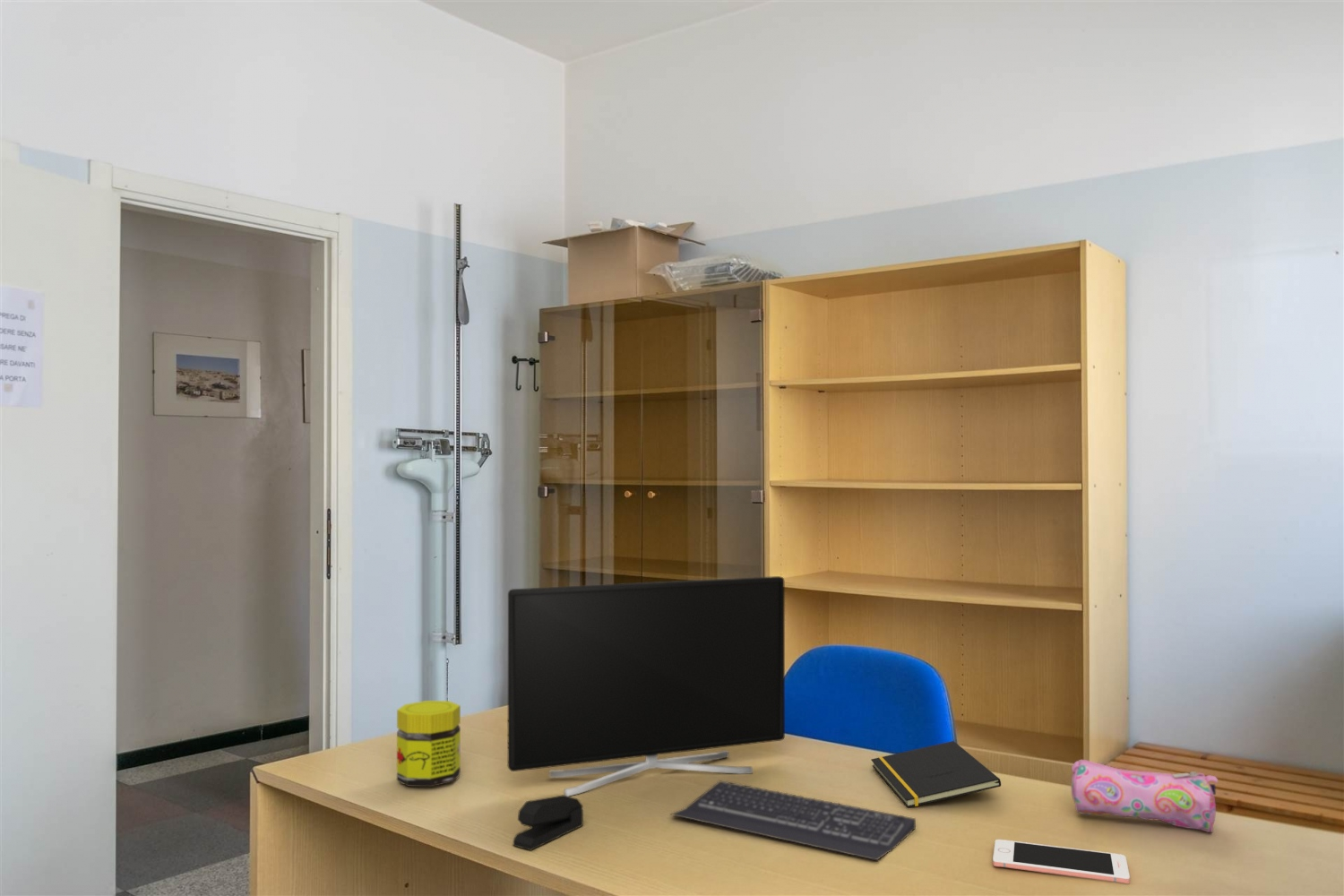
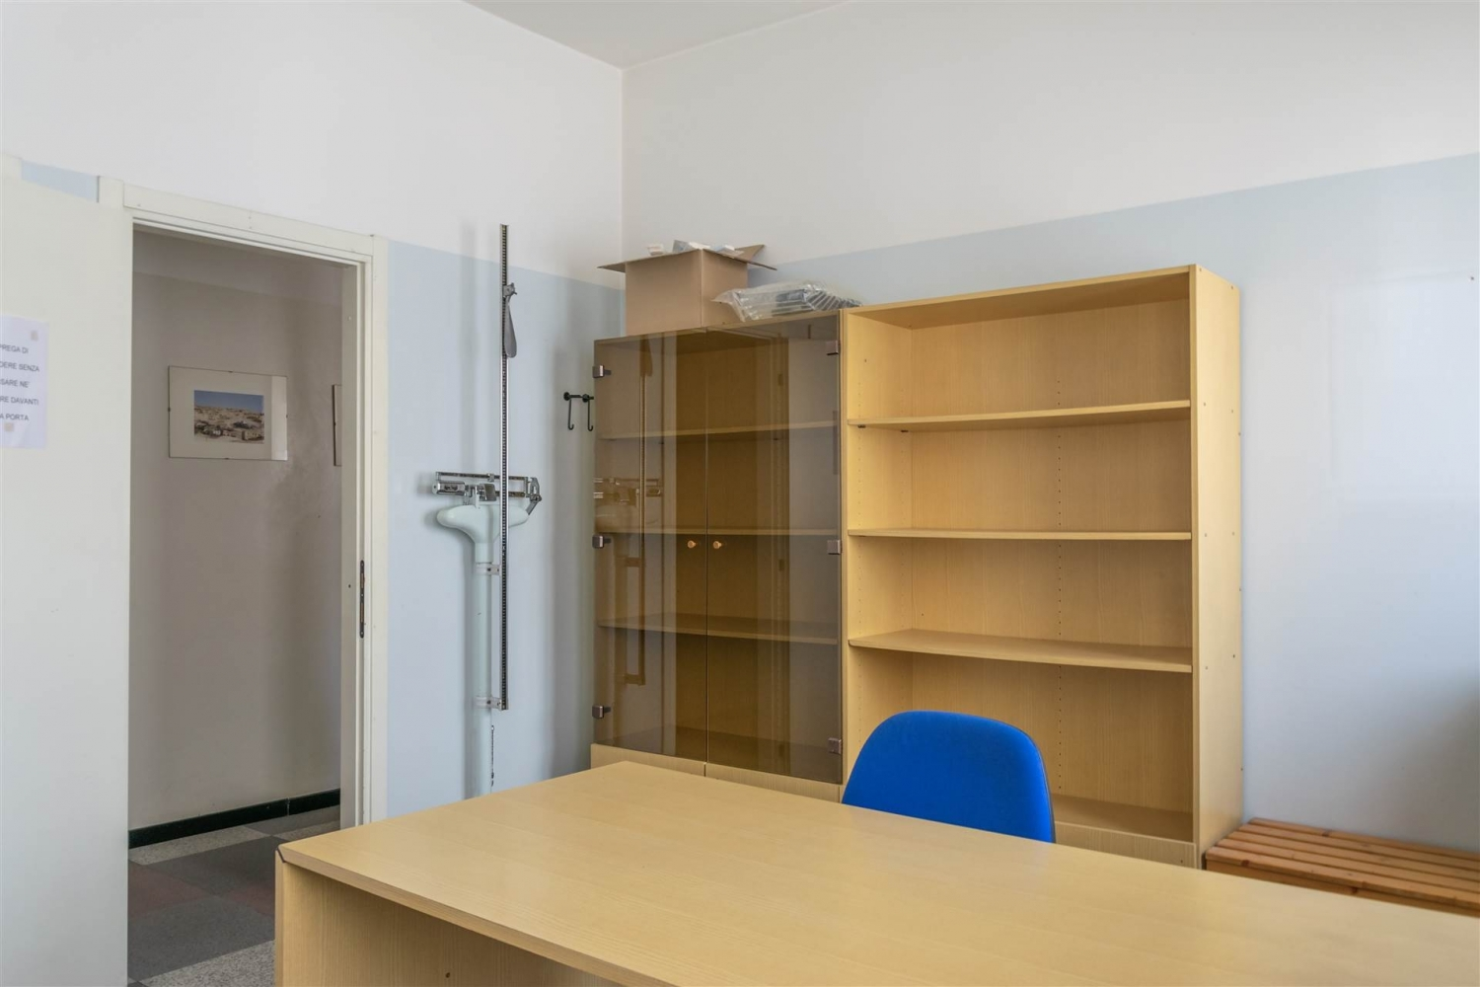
- monitor [507,575,786,797]
- stapler [513,794,584,851]
- notepad [870,740,1002,808]
- jar [396,700,461,788]
- keyboard [669,780,917,861]
- cell phone [992,839,1131,884]
- pencil case [1070,759,1219,834]
